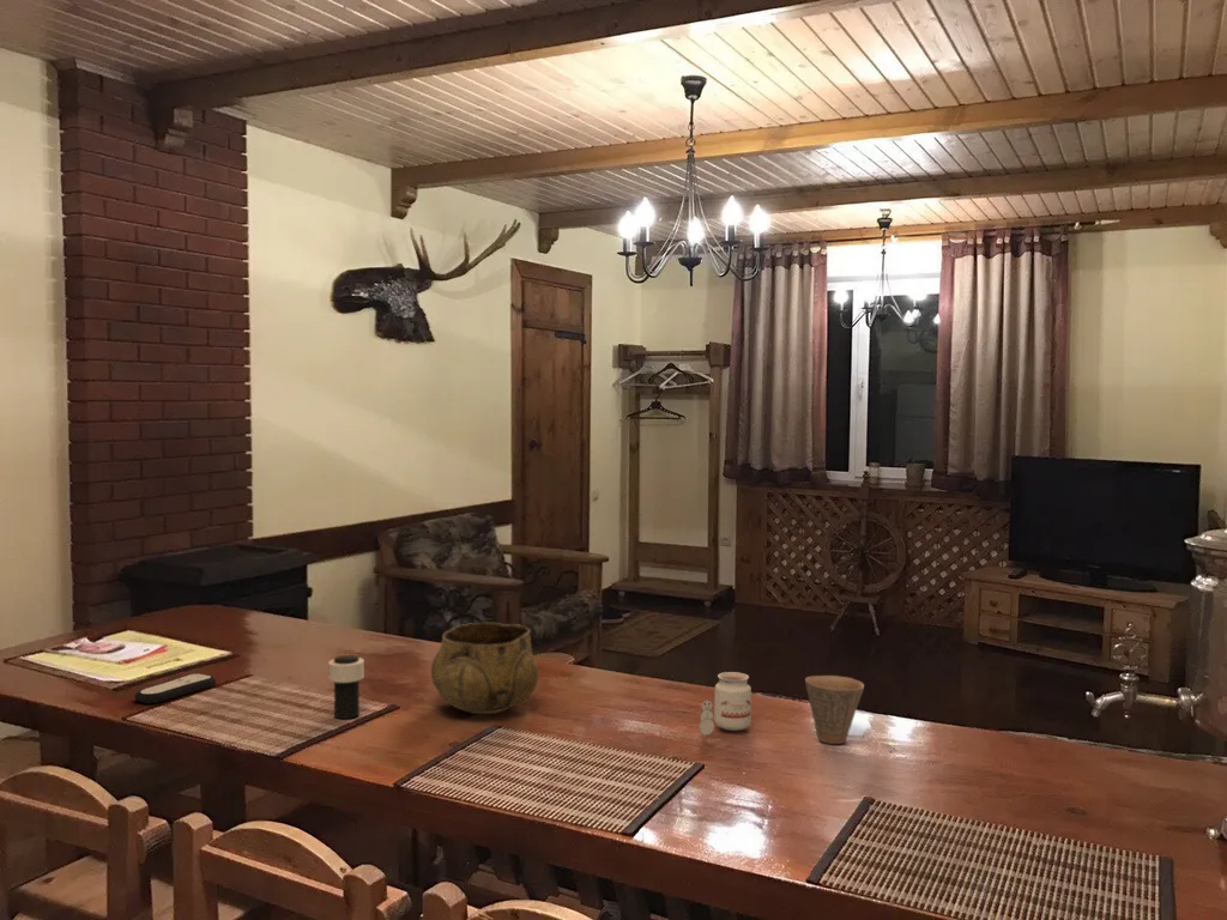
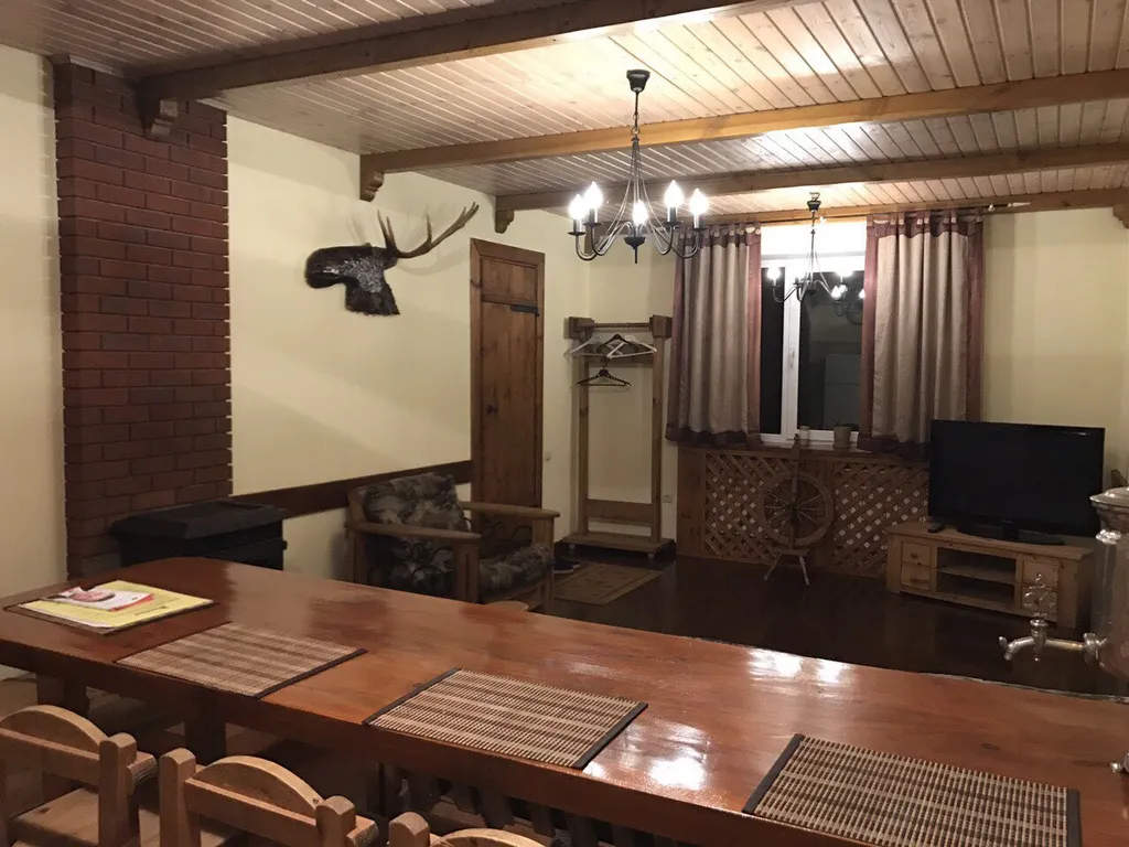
- remote control [133,672,217,704]
- cup [804,674,865,745]
- candle [697,671,752,737]
- cup [327,654,365,720]
- decorative bowl [430,622,539,715]
